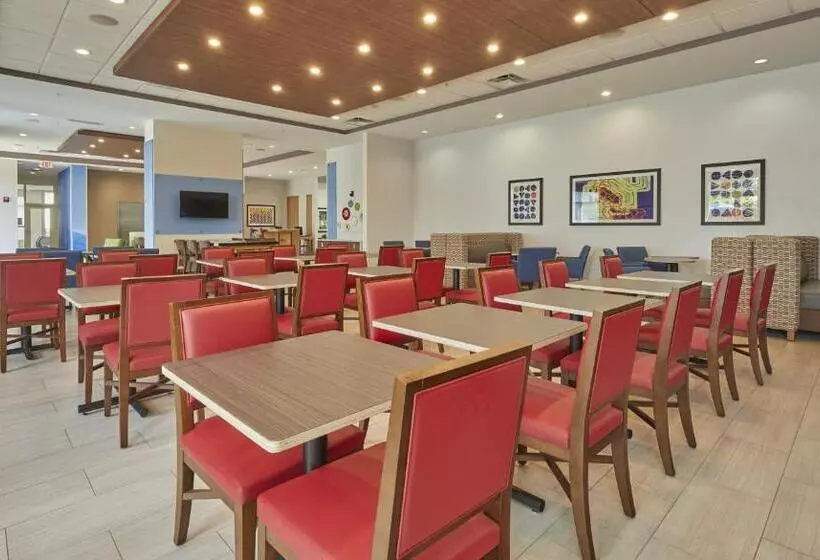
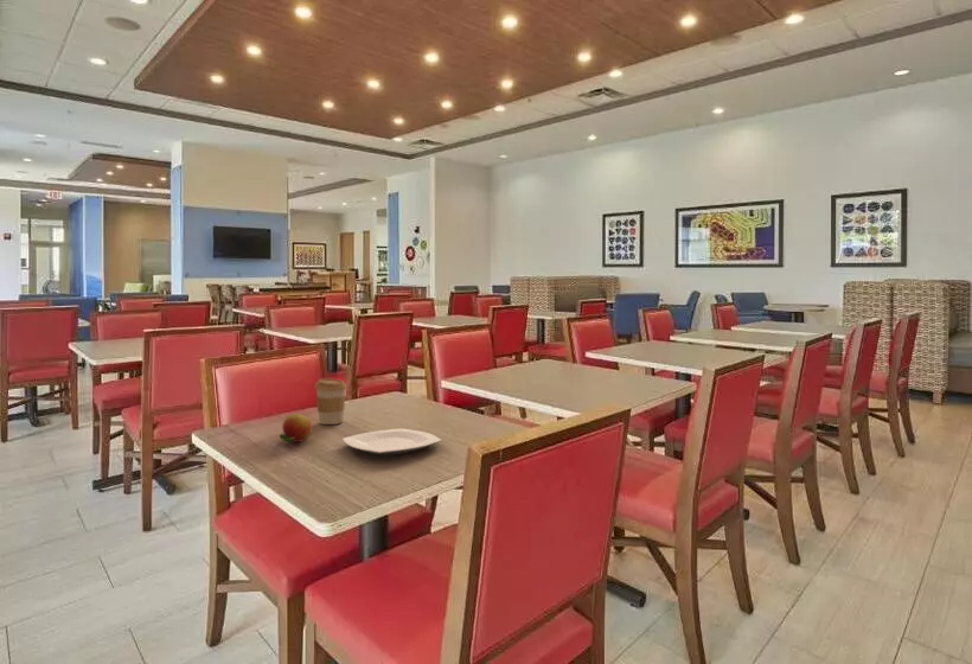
+ fruit [279,413,313,443]
+ coffee cup [314,377,347,426]
+ plate [341,428,443,456]
